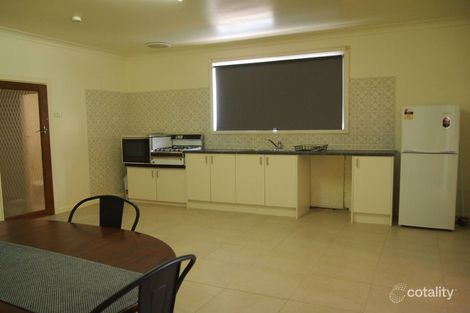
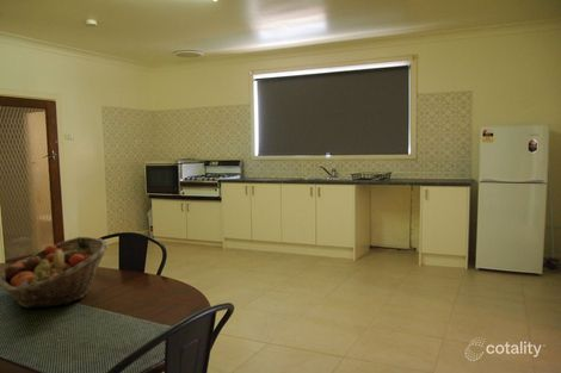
+ fruit basket [0,236,110,309]
